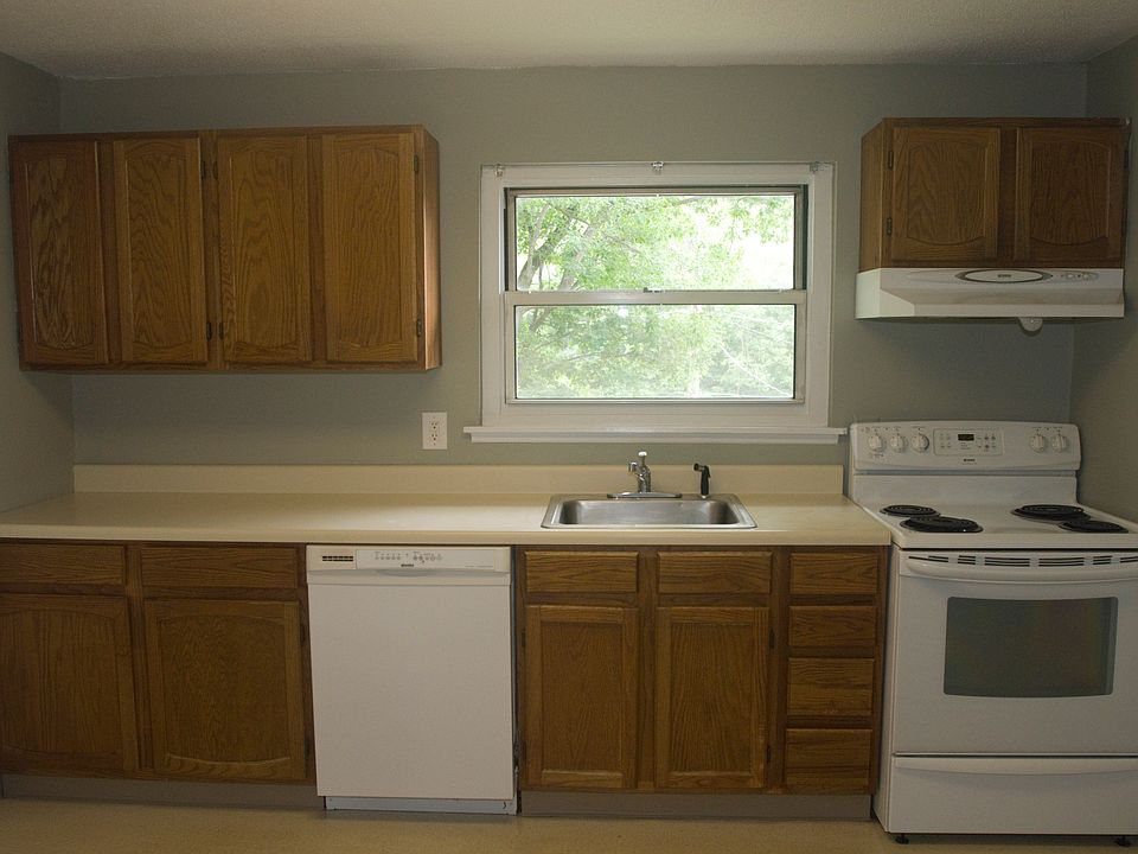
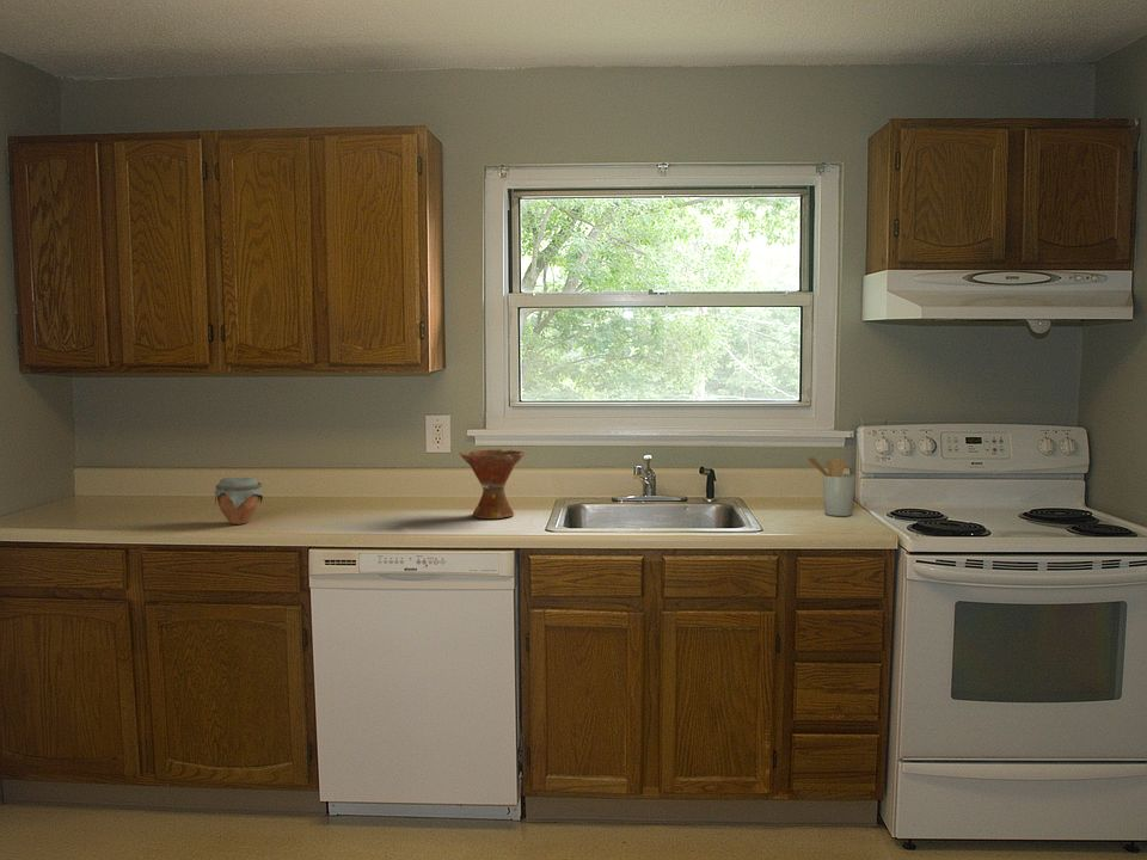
+ bowl [459,448,526,520]
+ utensil holder [806,456,857,517]
+ jar [213,477,264,526]
